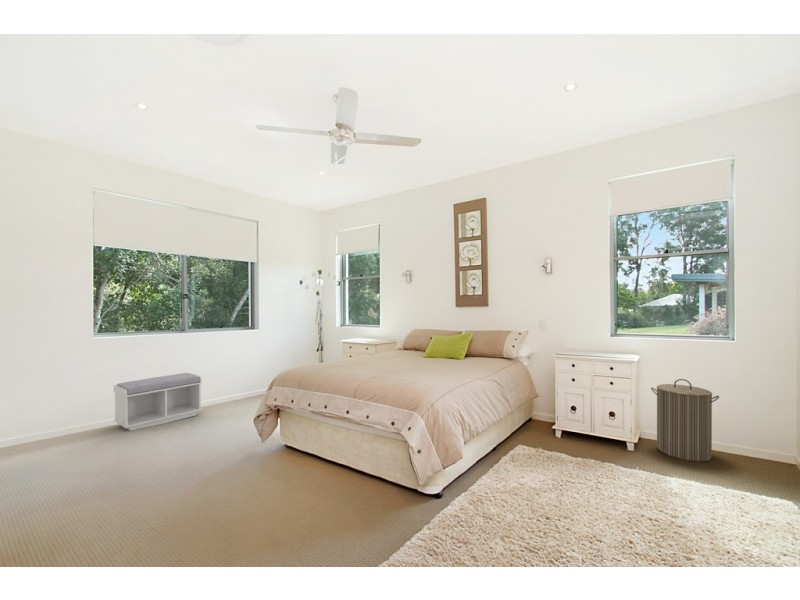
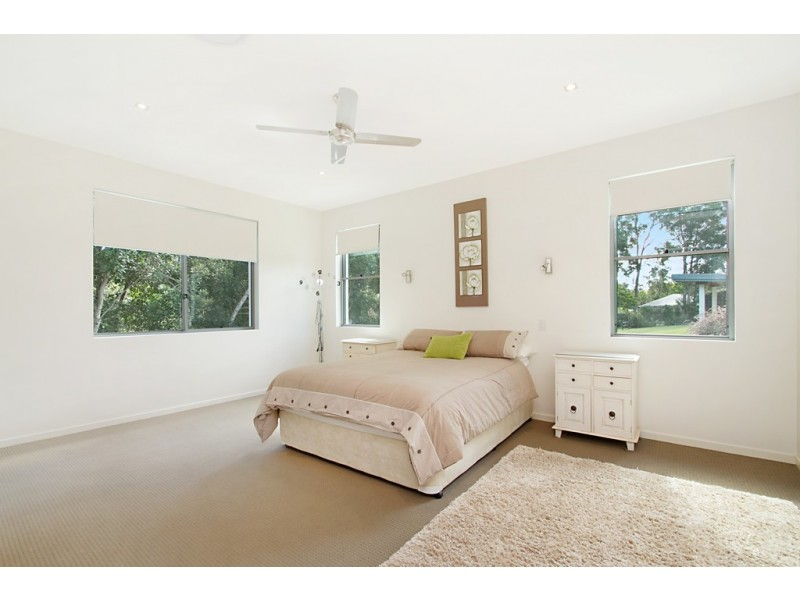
- bench [113,372,203,431]
- laundry hamper [650,378,720,462]
